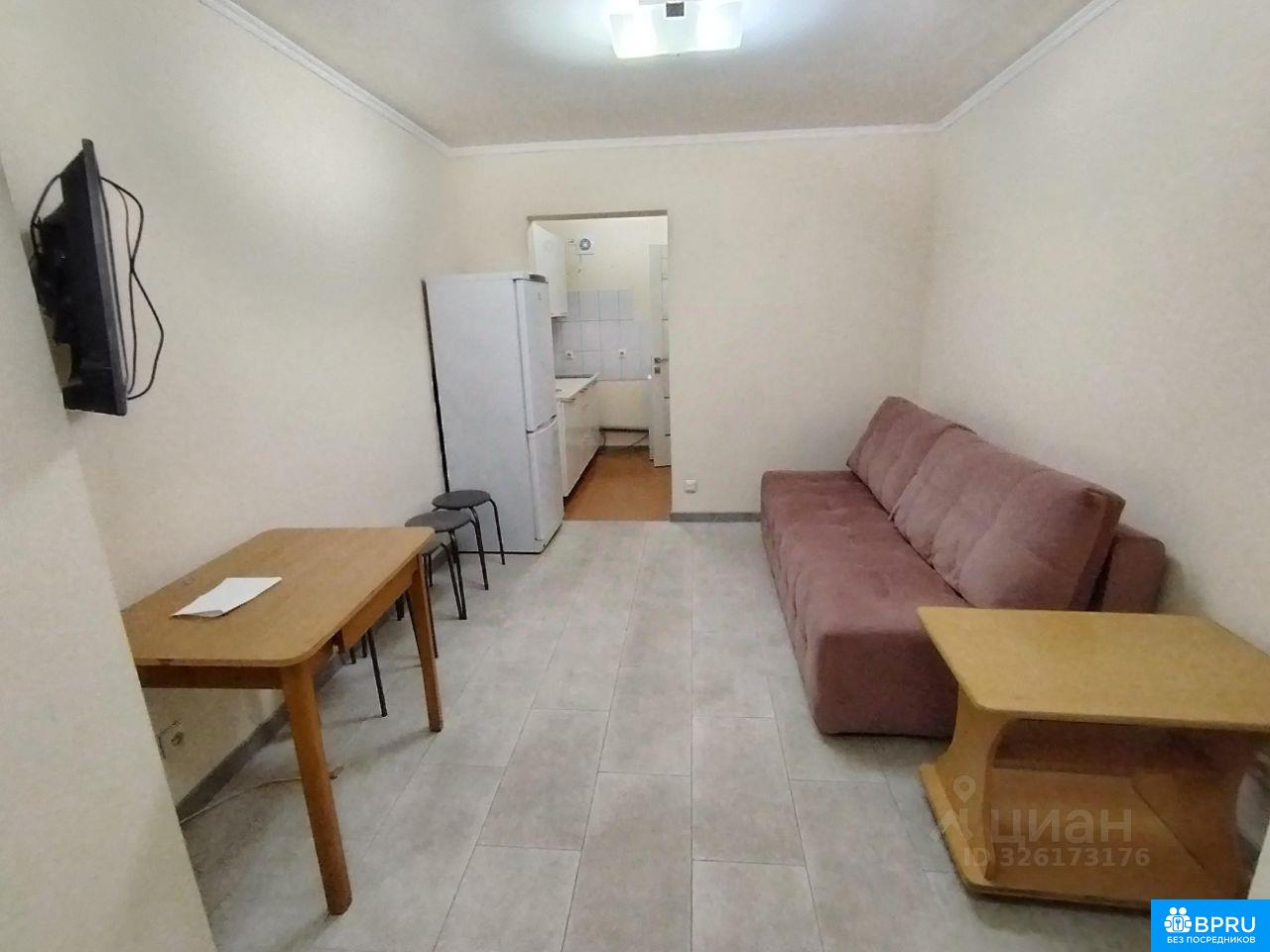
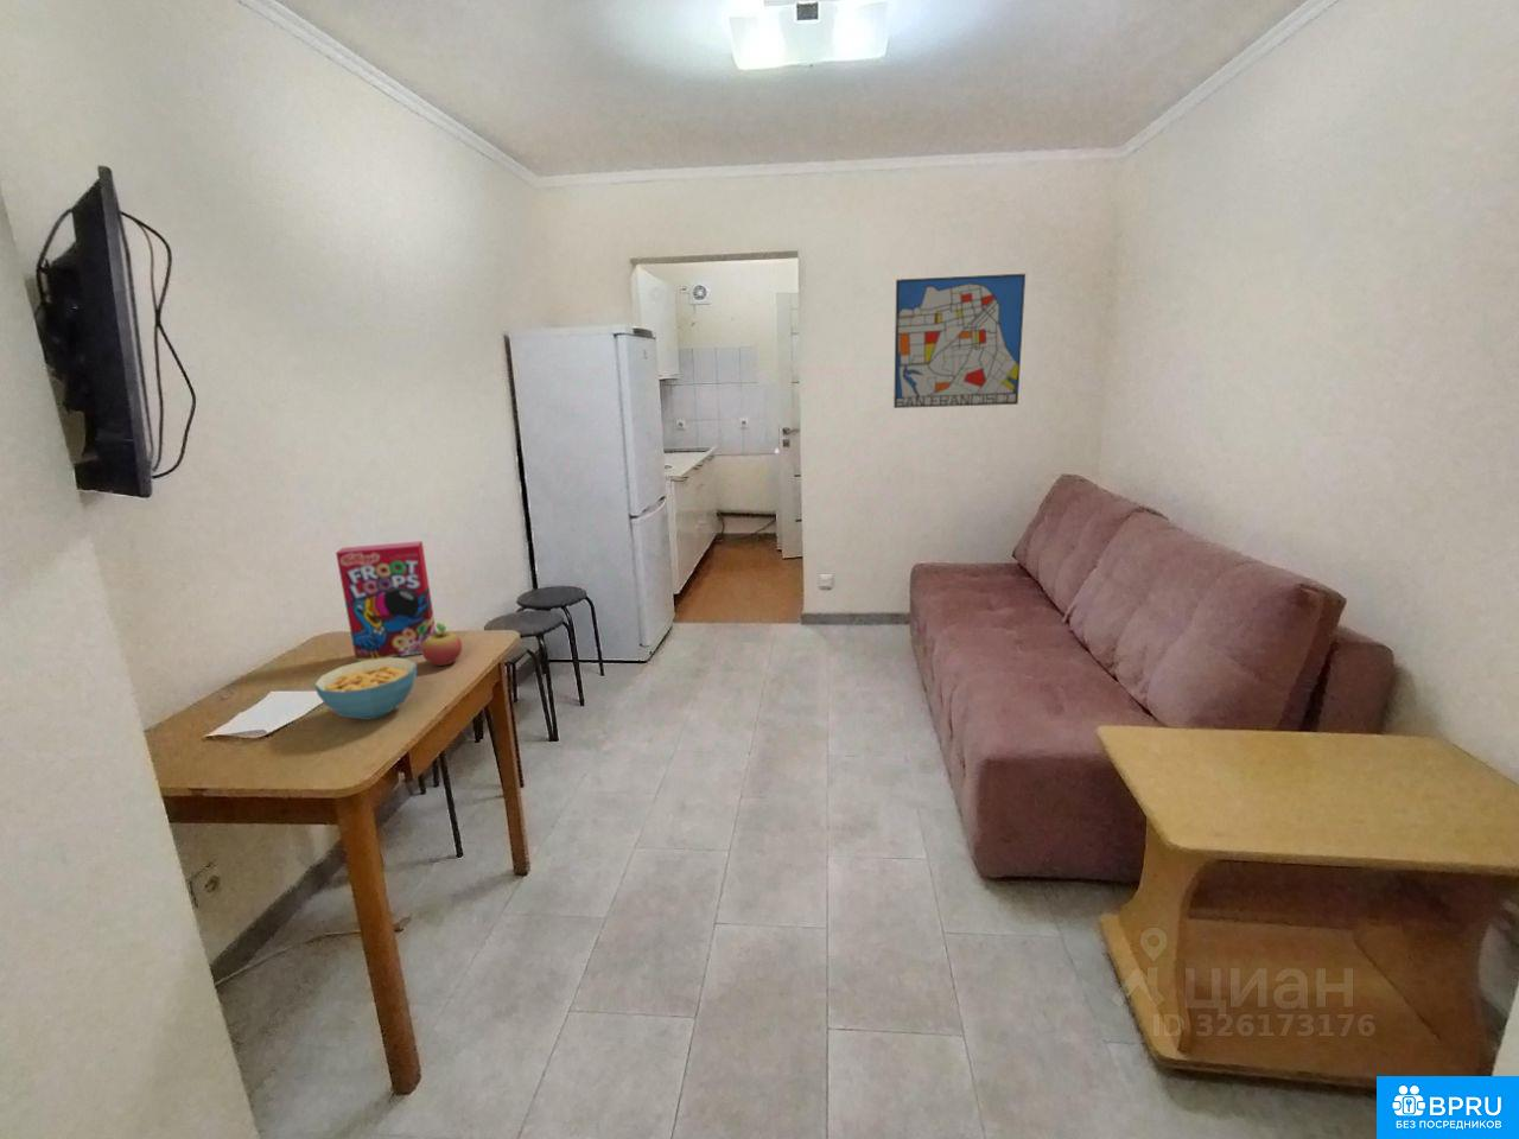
+ cereal bowl [313,656,417,721]
+ fruit [421,622,463,666]
+ wall art [892,273,1026,409]
+ cereal box [335,540,437,662]
